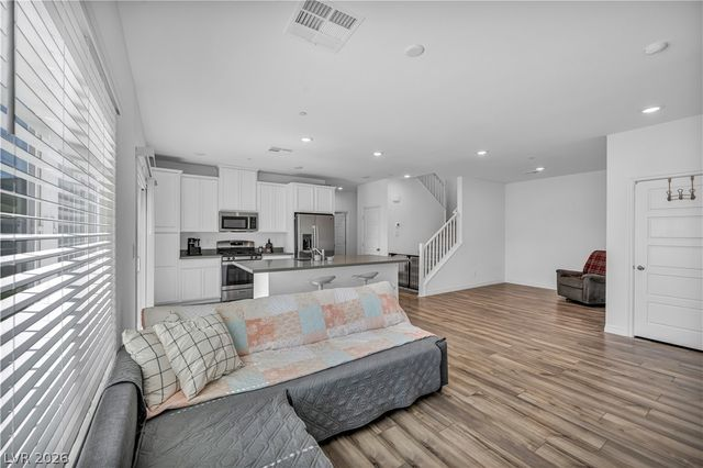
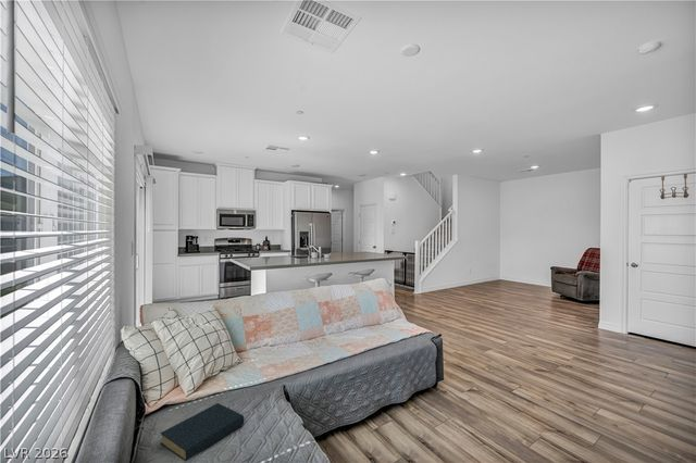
+ hardback book [159,402,245,462]
